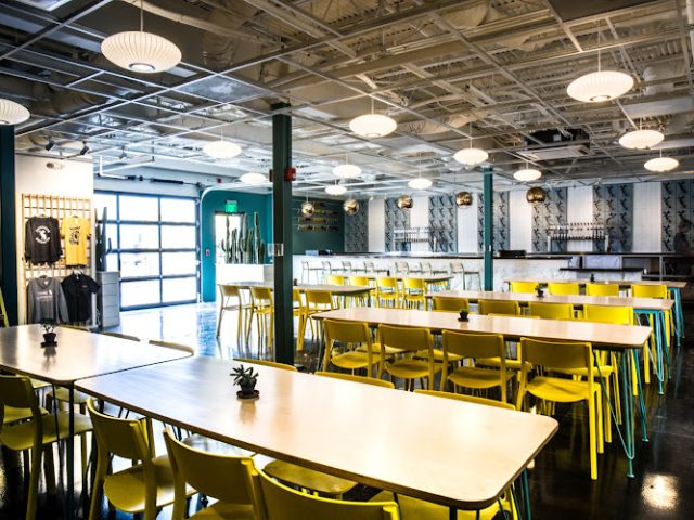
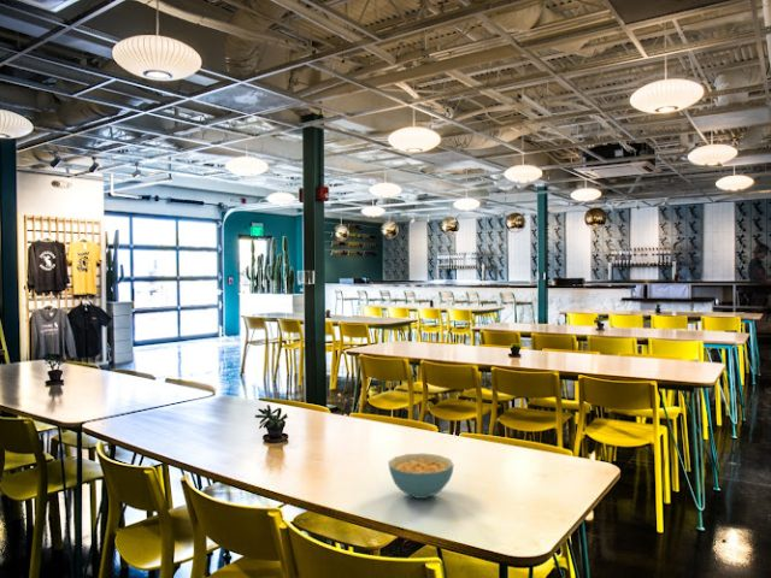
+ cereal bowl [387,453,454,500]
